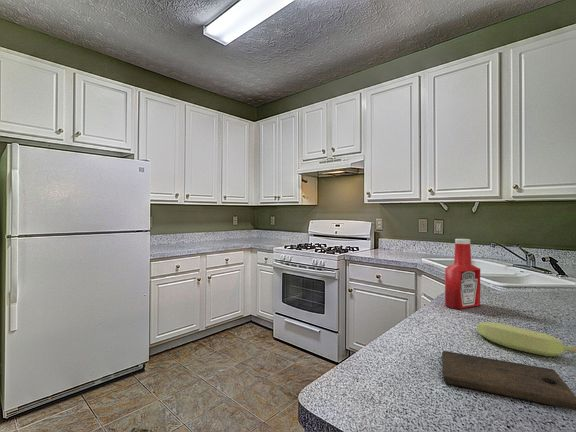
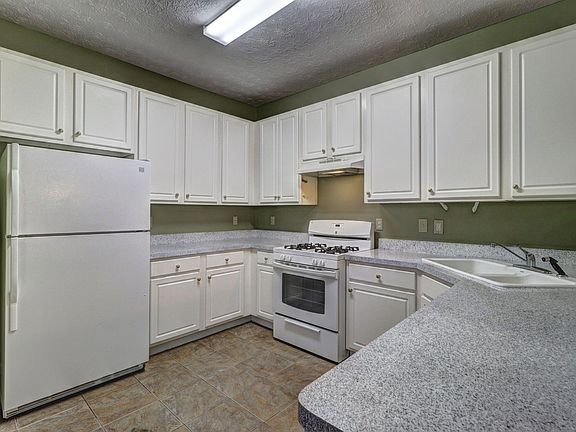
- cutting board [441,350,576,411]
- banana [476,321,576,357]
- soap bottle [444,238,481,310]
